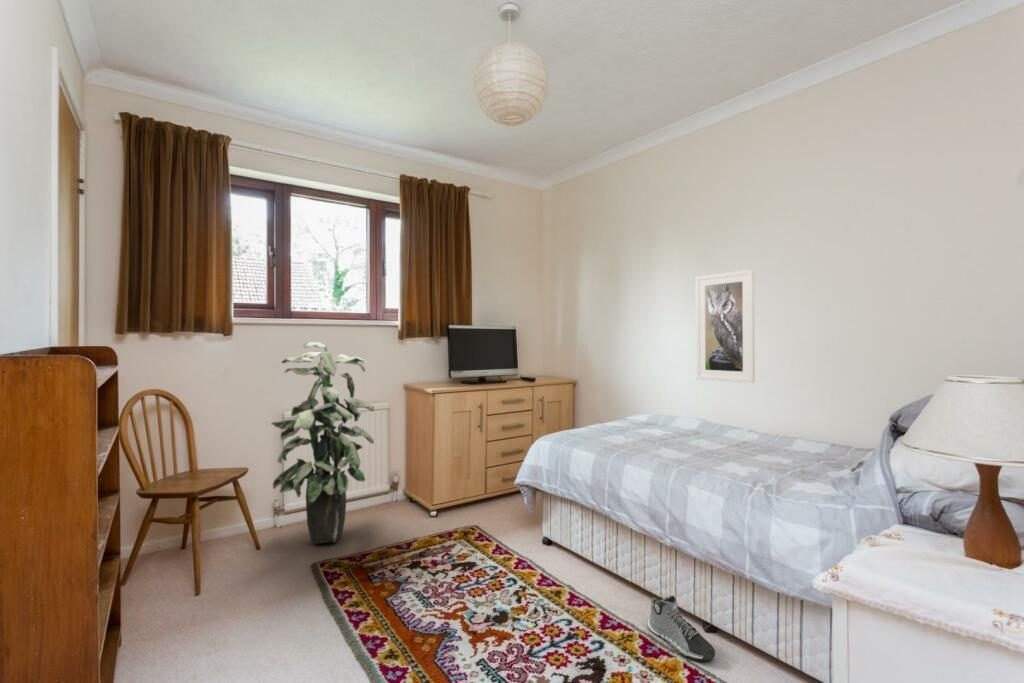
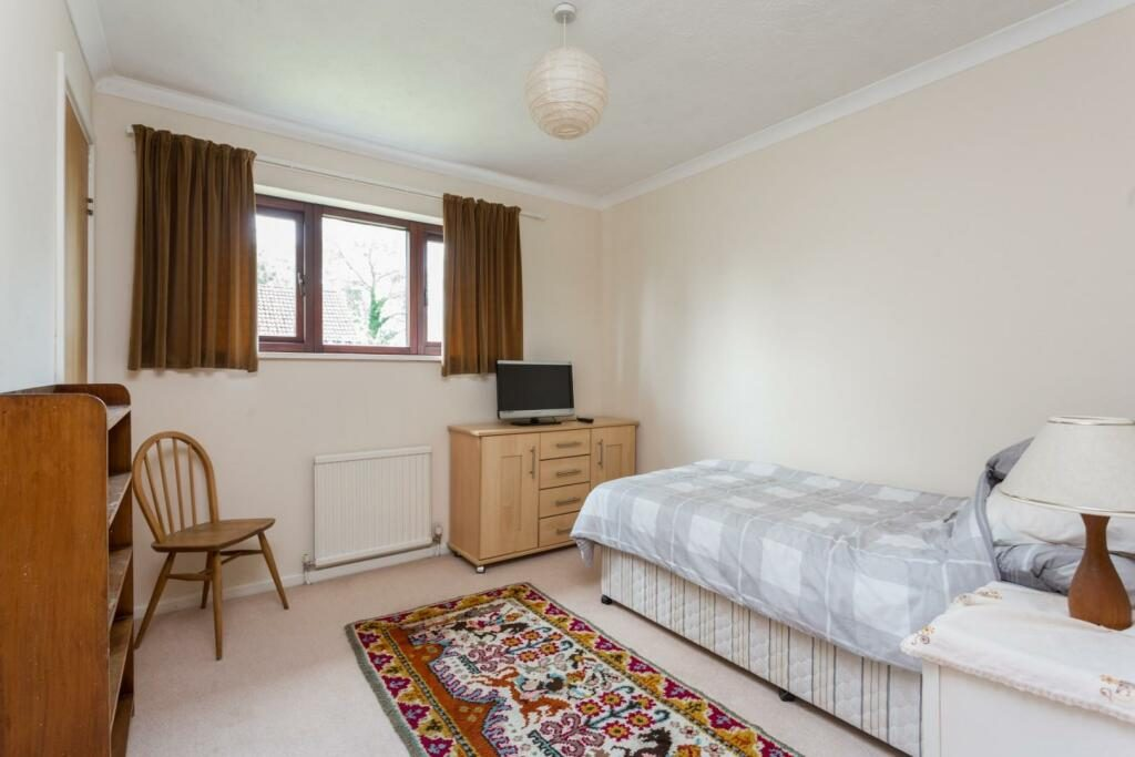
- indoor plant [270,341,376,545]
- sneaker [647,595,716,662]
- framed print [695,269,756,384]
